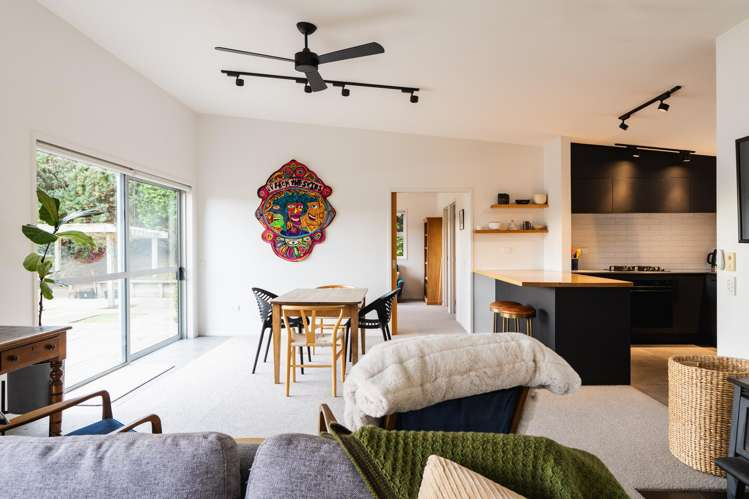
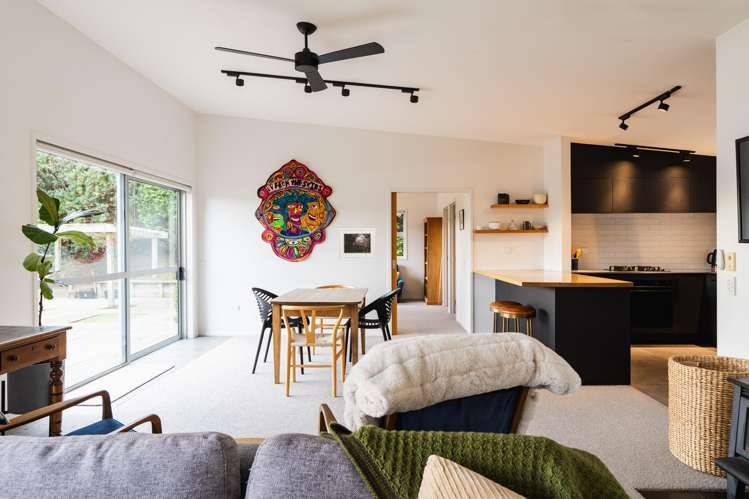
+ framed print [338,228,377,259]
